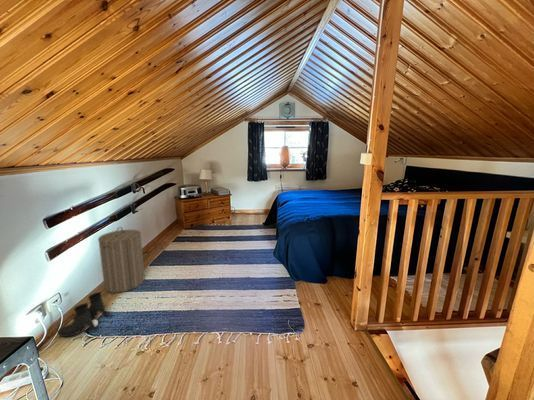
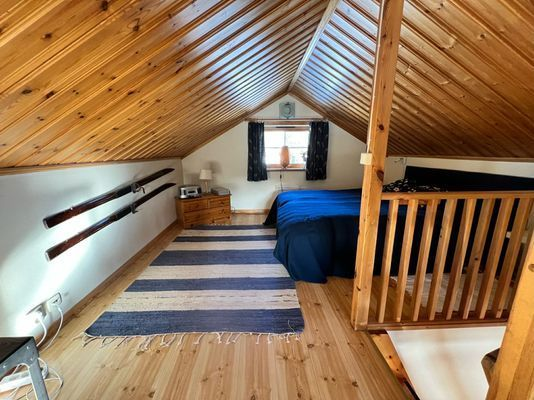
- laundry hamper [97,226,146,294]
- boots [56,291,109,338]
